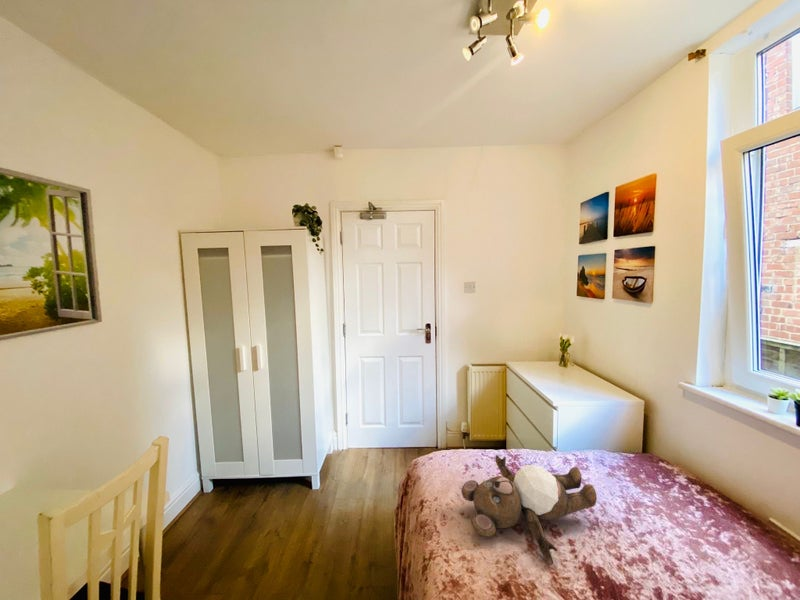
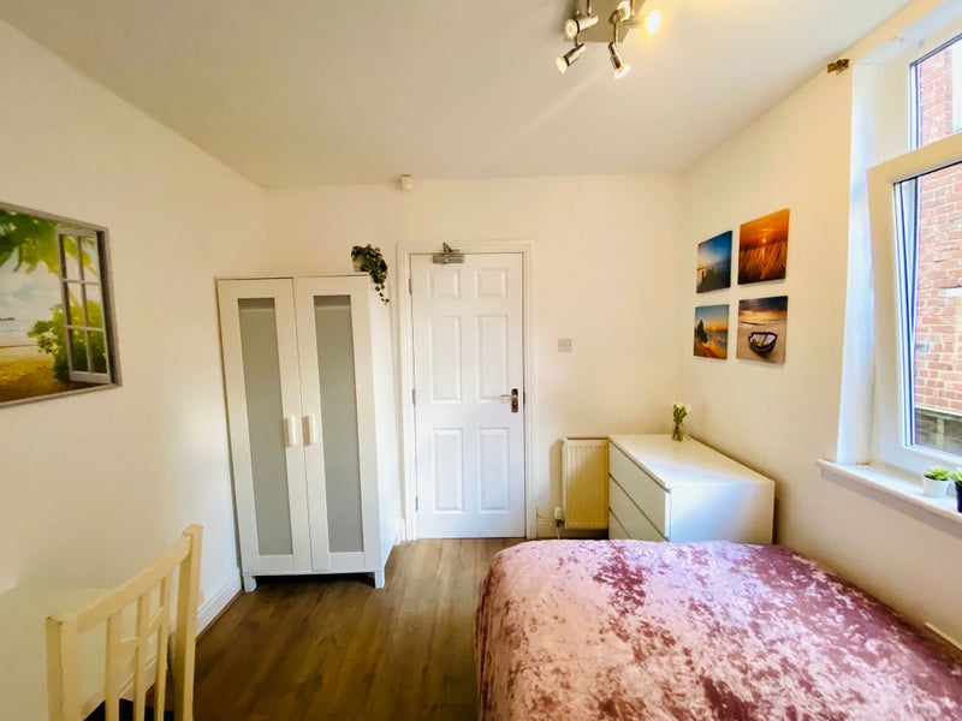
- teddy bear [461,454,598,566]
